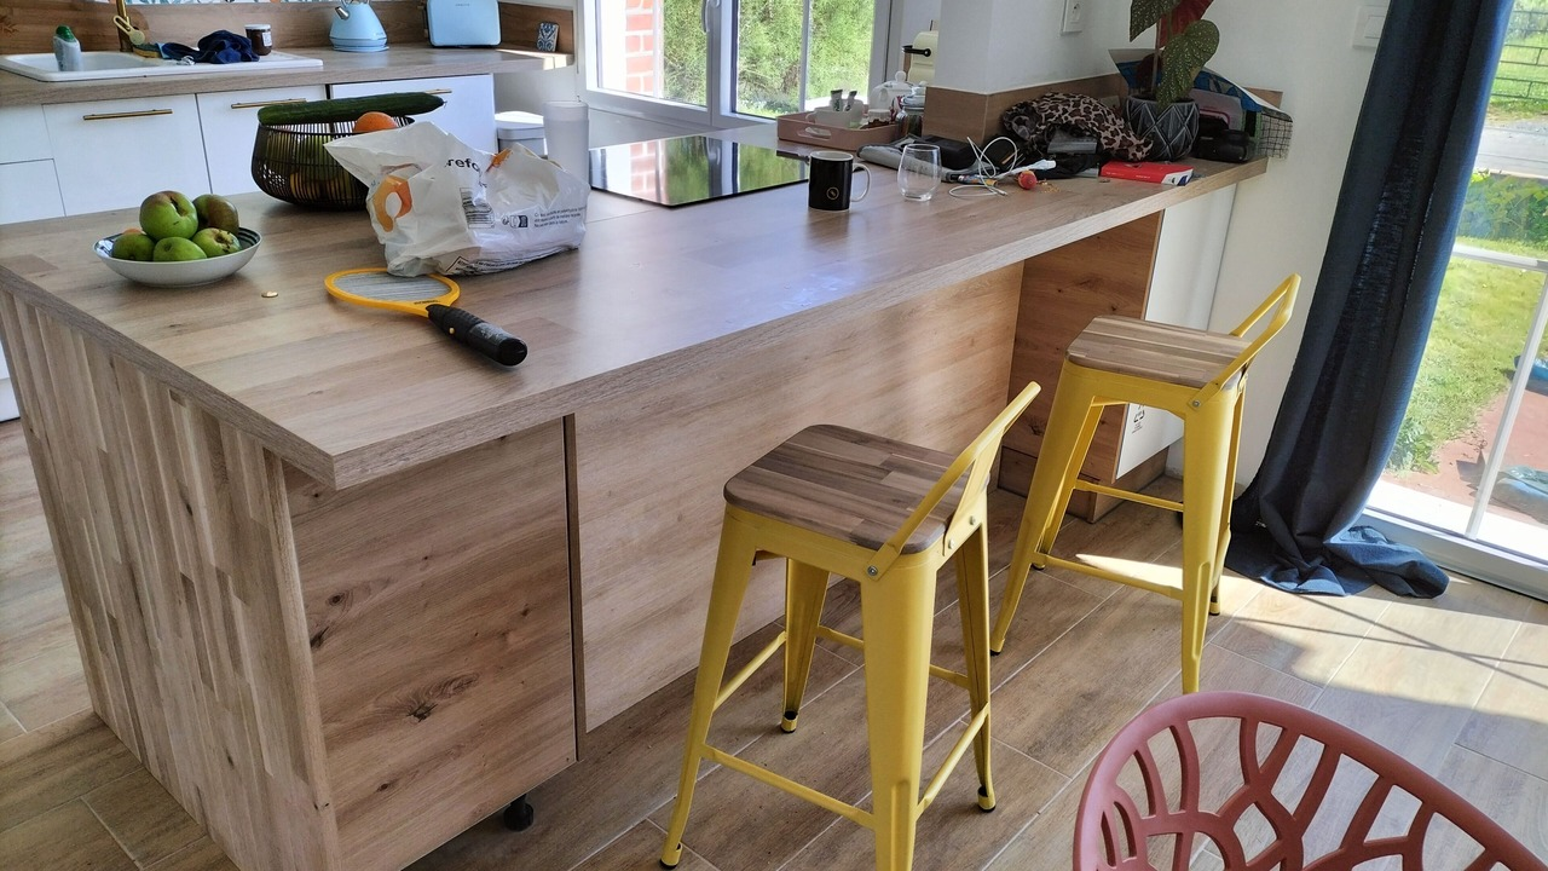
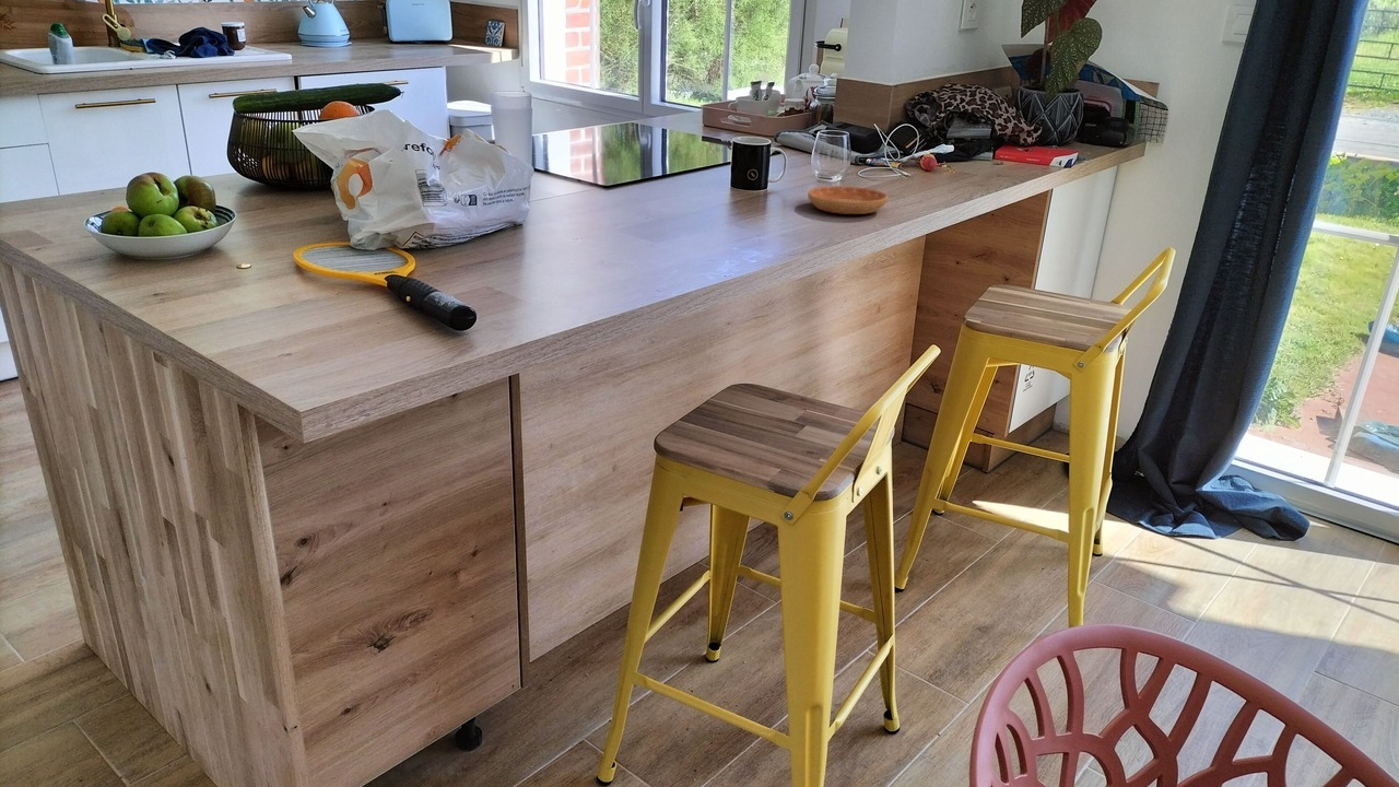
+ saucer [807,185,890,215]
